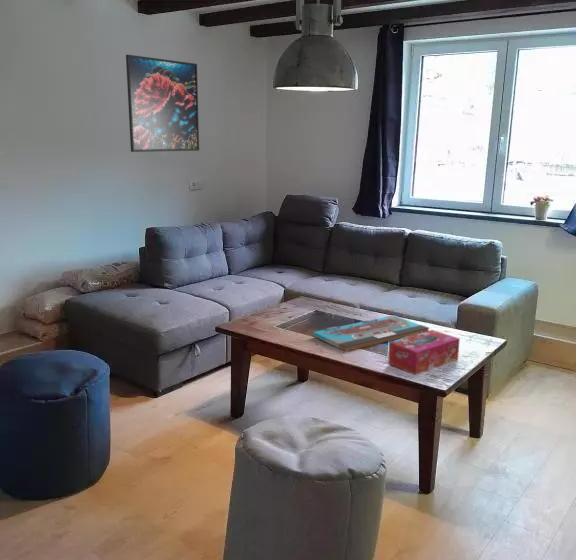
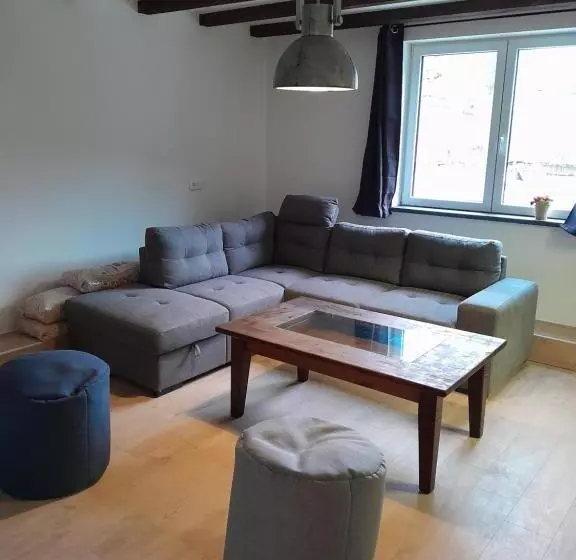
- board game [312,314,430,352]
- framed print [125,54,200,153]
- tissue box [387,329,461,376]
